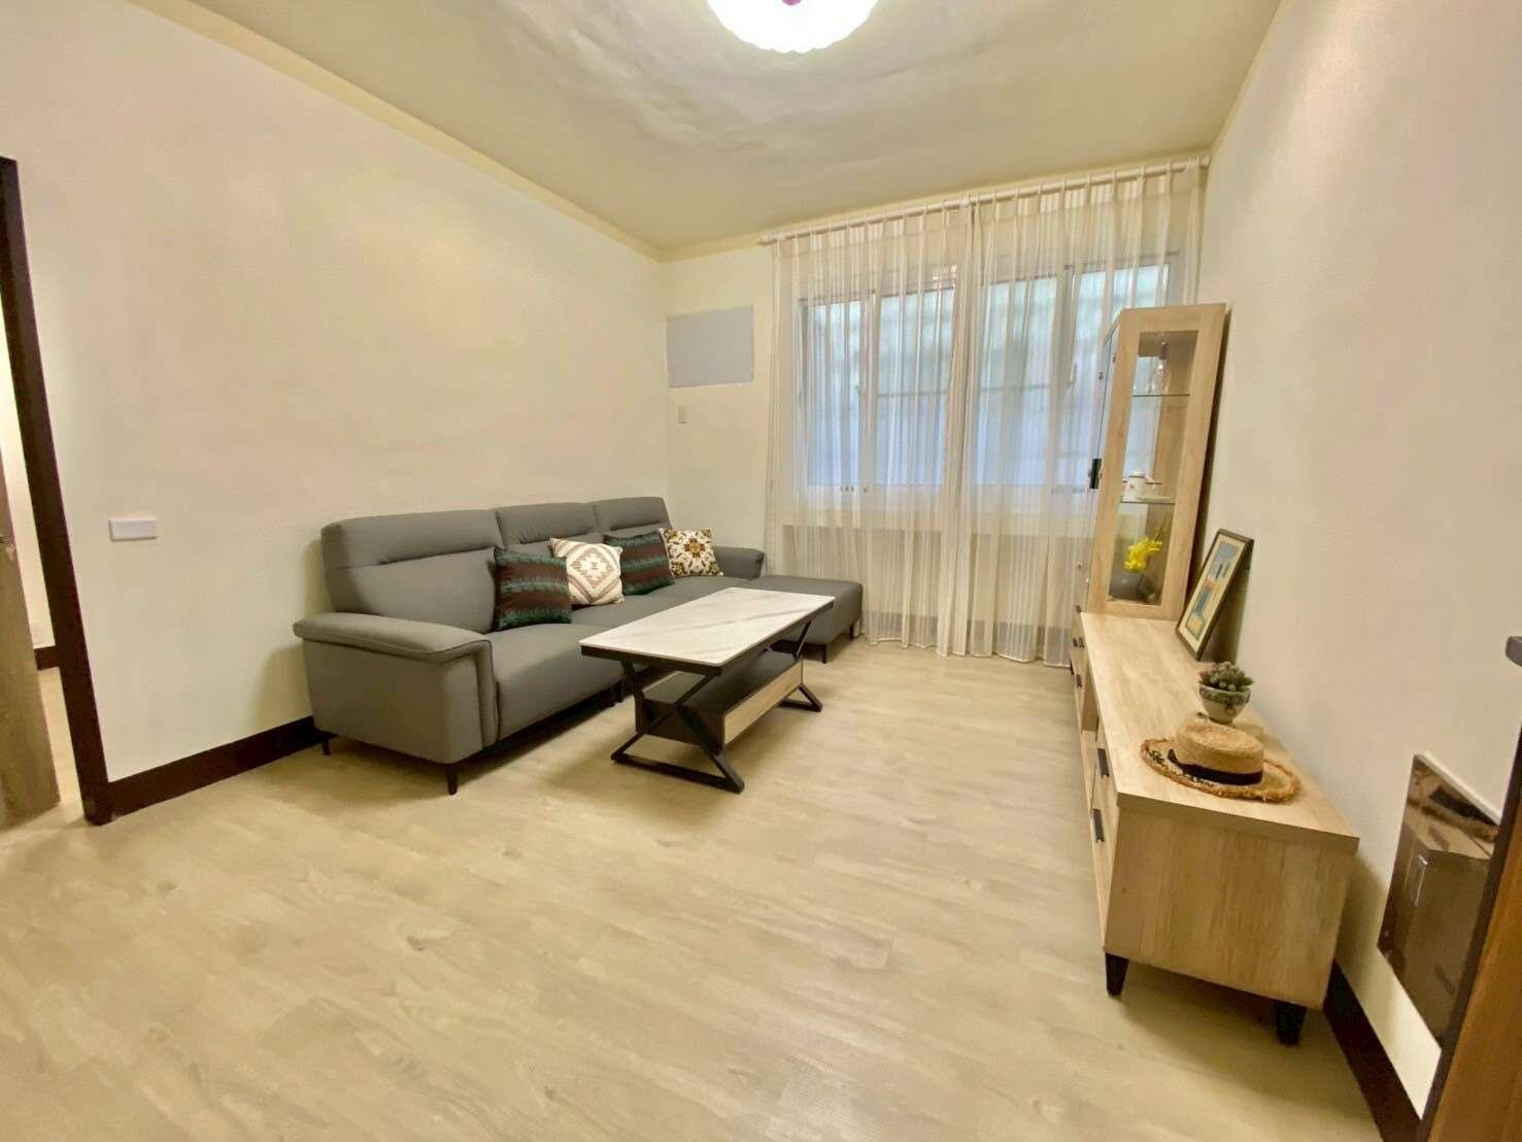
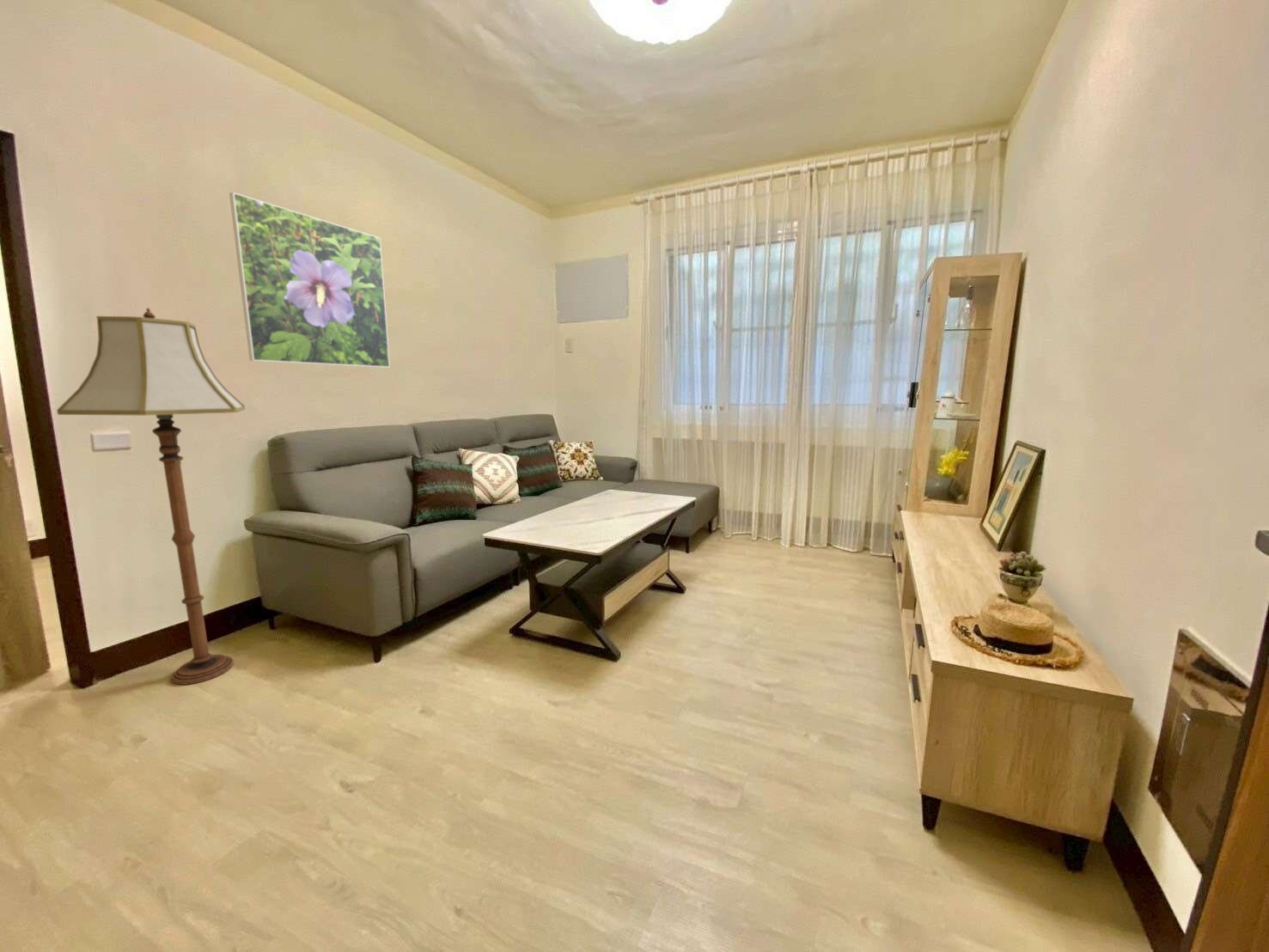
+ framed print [229,192,391,369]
+ floor lamp [56,307,246,686]
